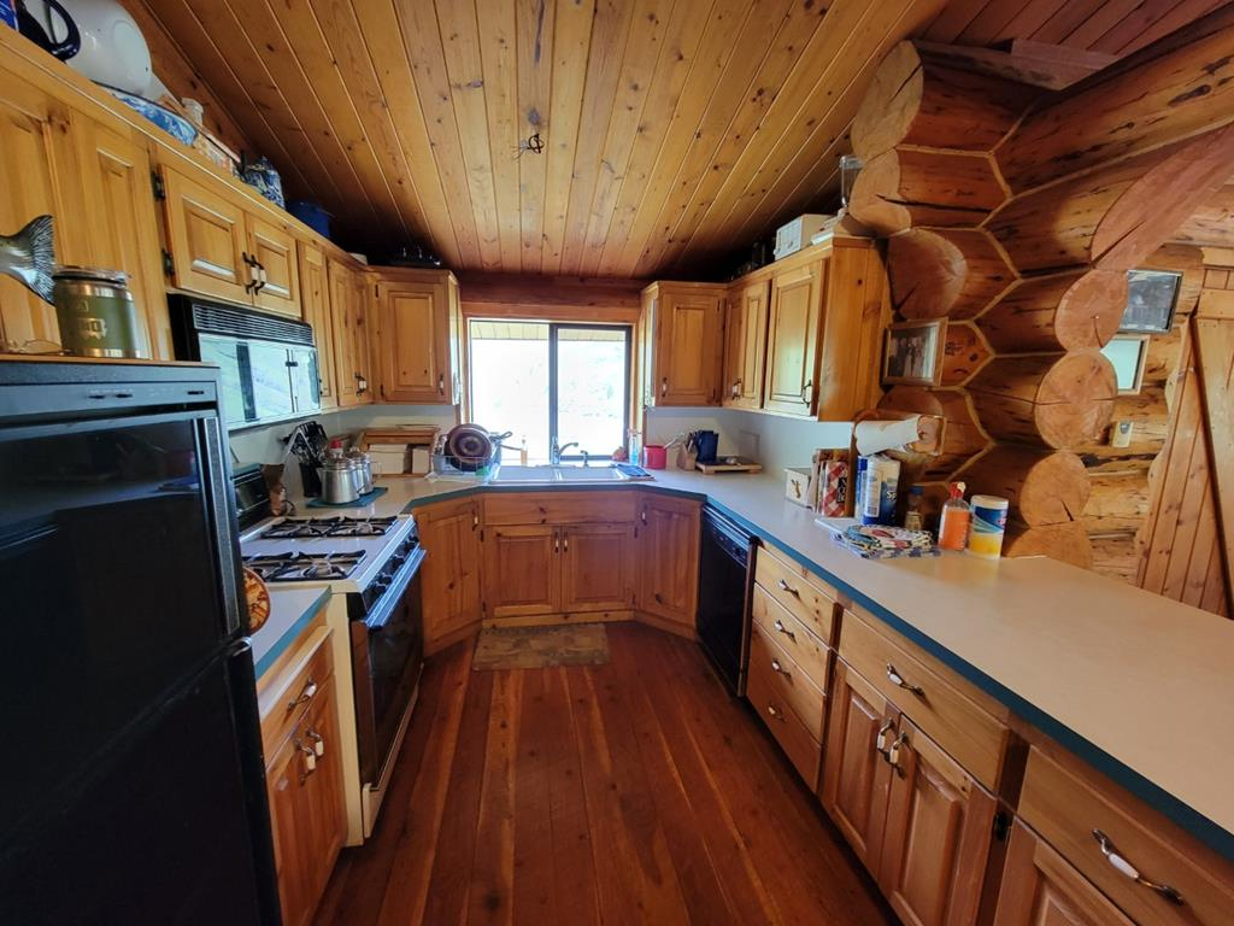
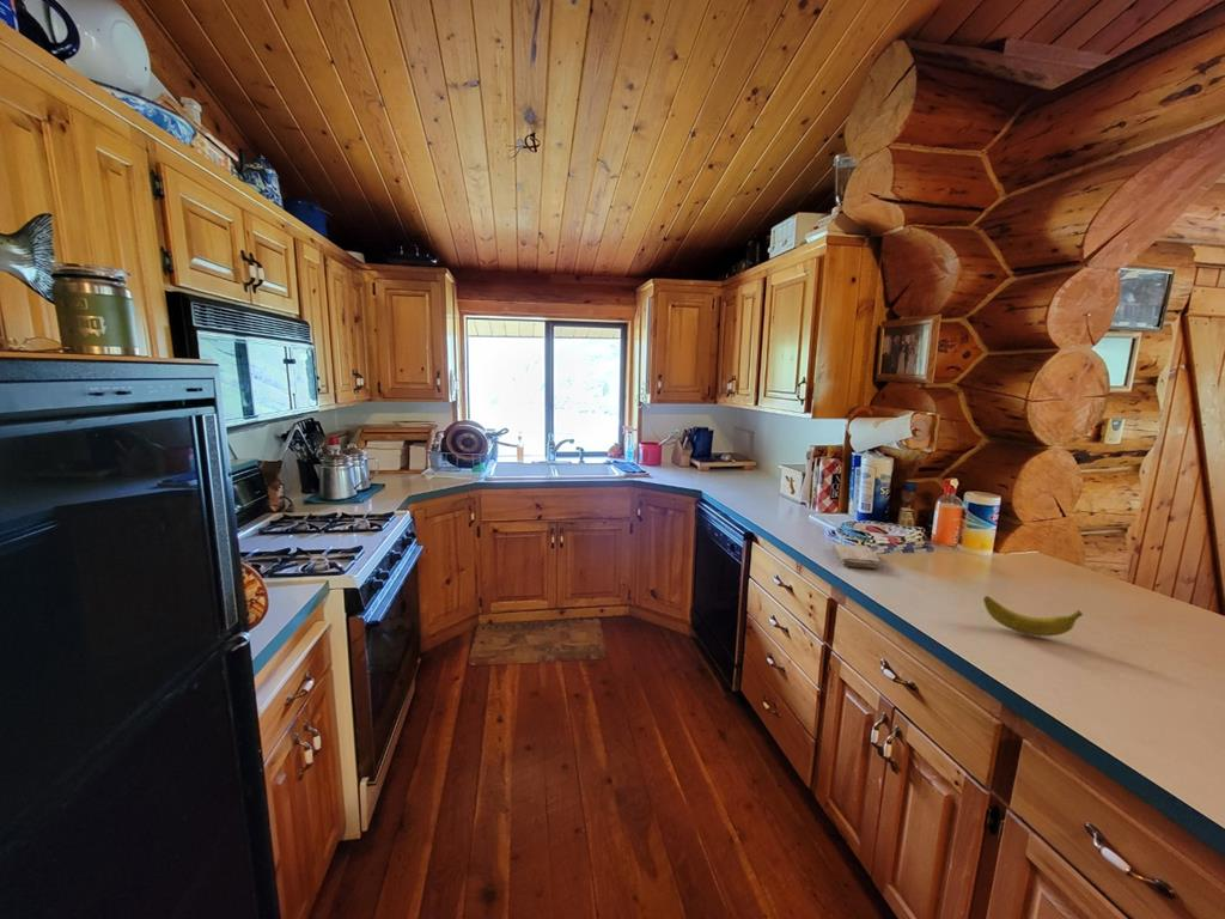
+ banana [982,595,1084,637]
+ washcloth [830,543,882,570]
